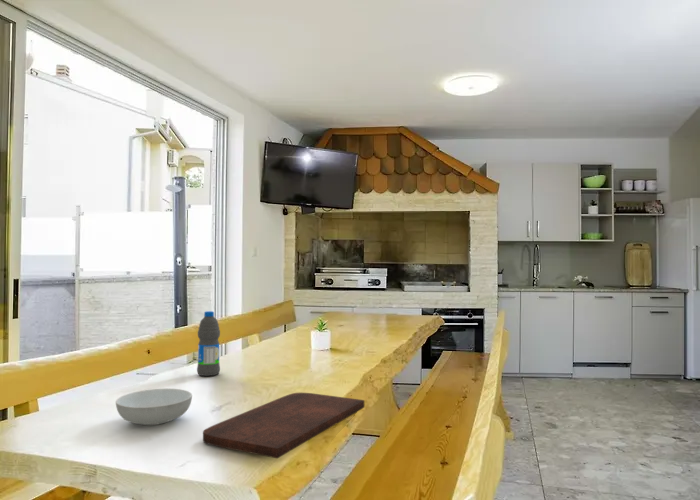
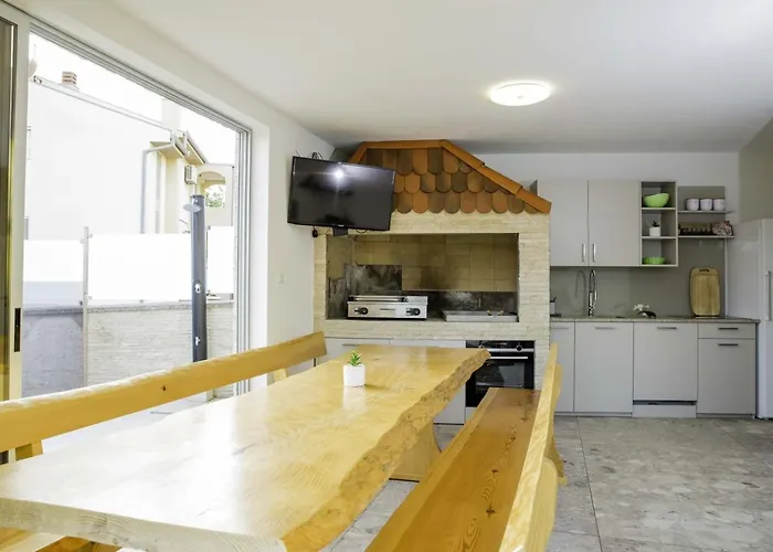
- water bottle [196,310,221,377]
- serving bowl [115,388,193,426]
- cutting board [202,392,365,459]
